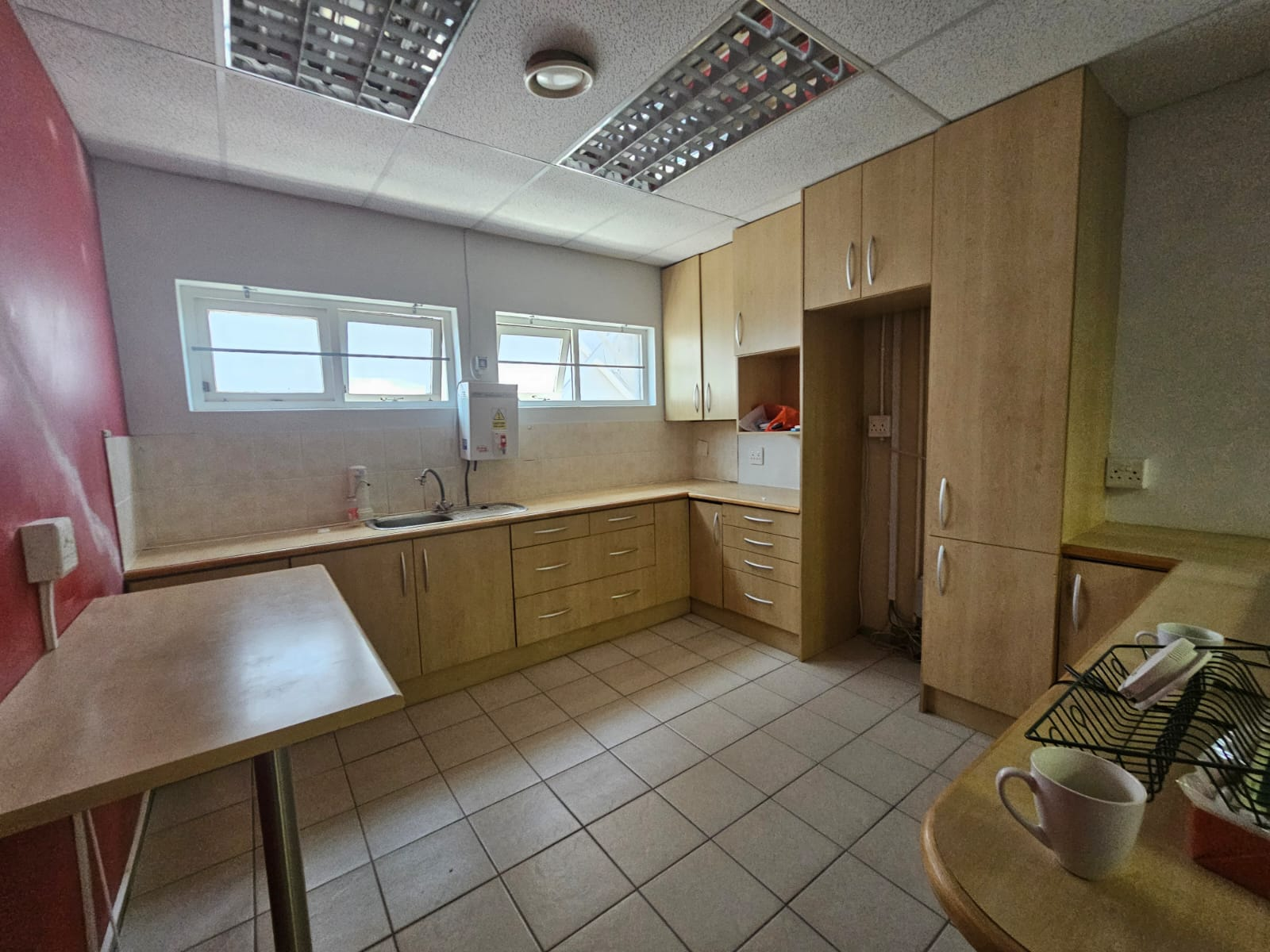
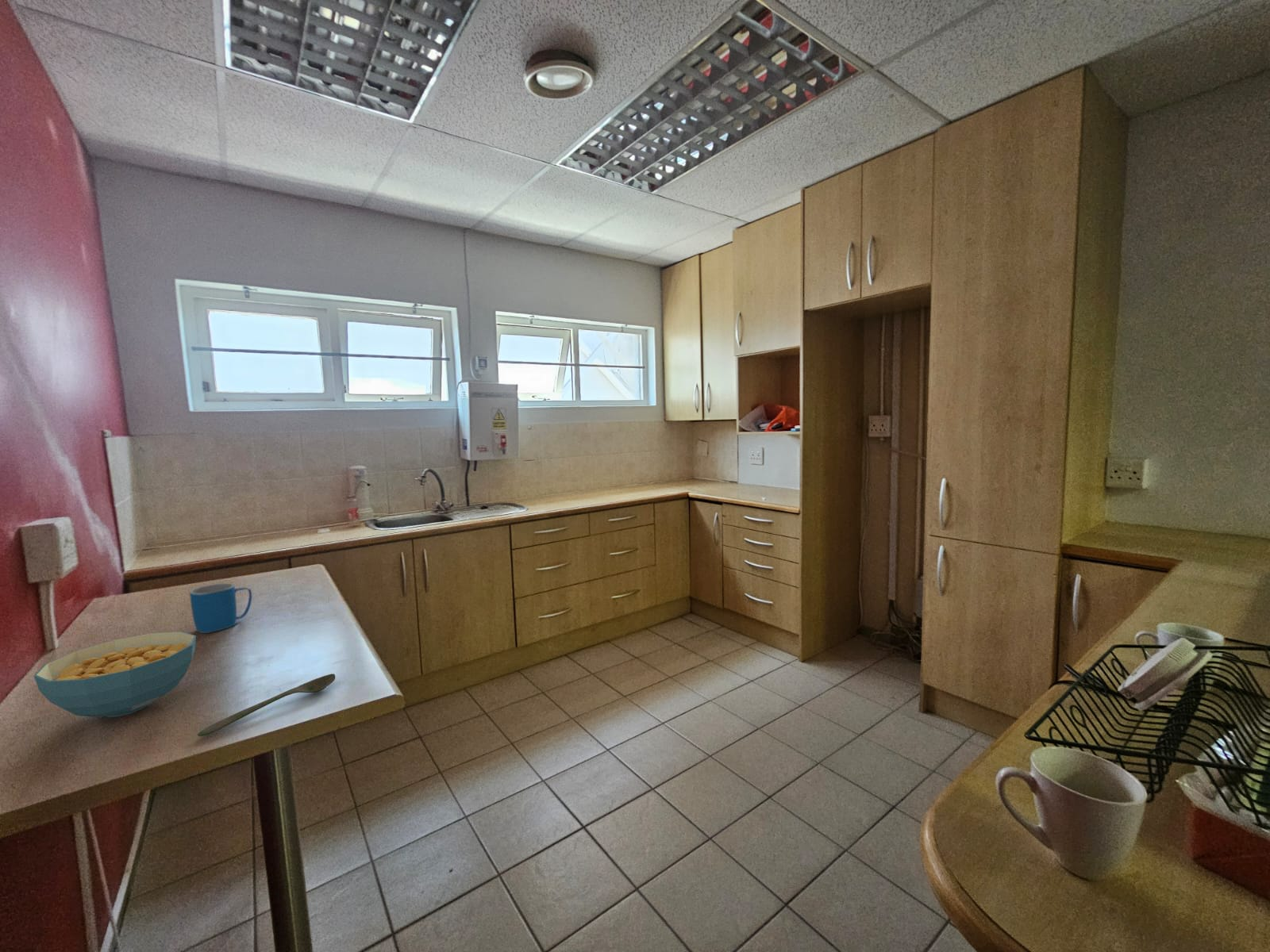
+ spoon [197,673,336,737]
+ mug [189,582,252,634]
+ cereal bowl [33,631,197,718]
